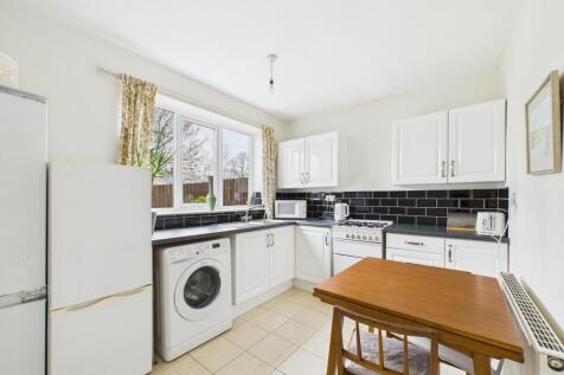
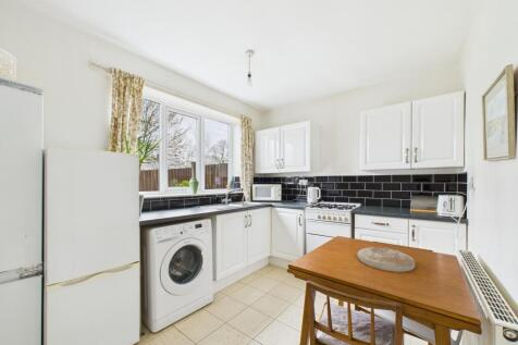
+ plate [356,246,416,273]
